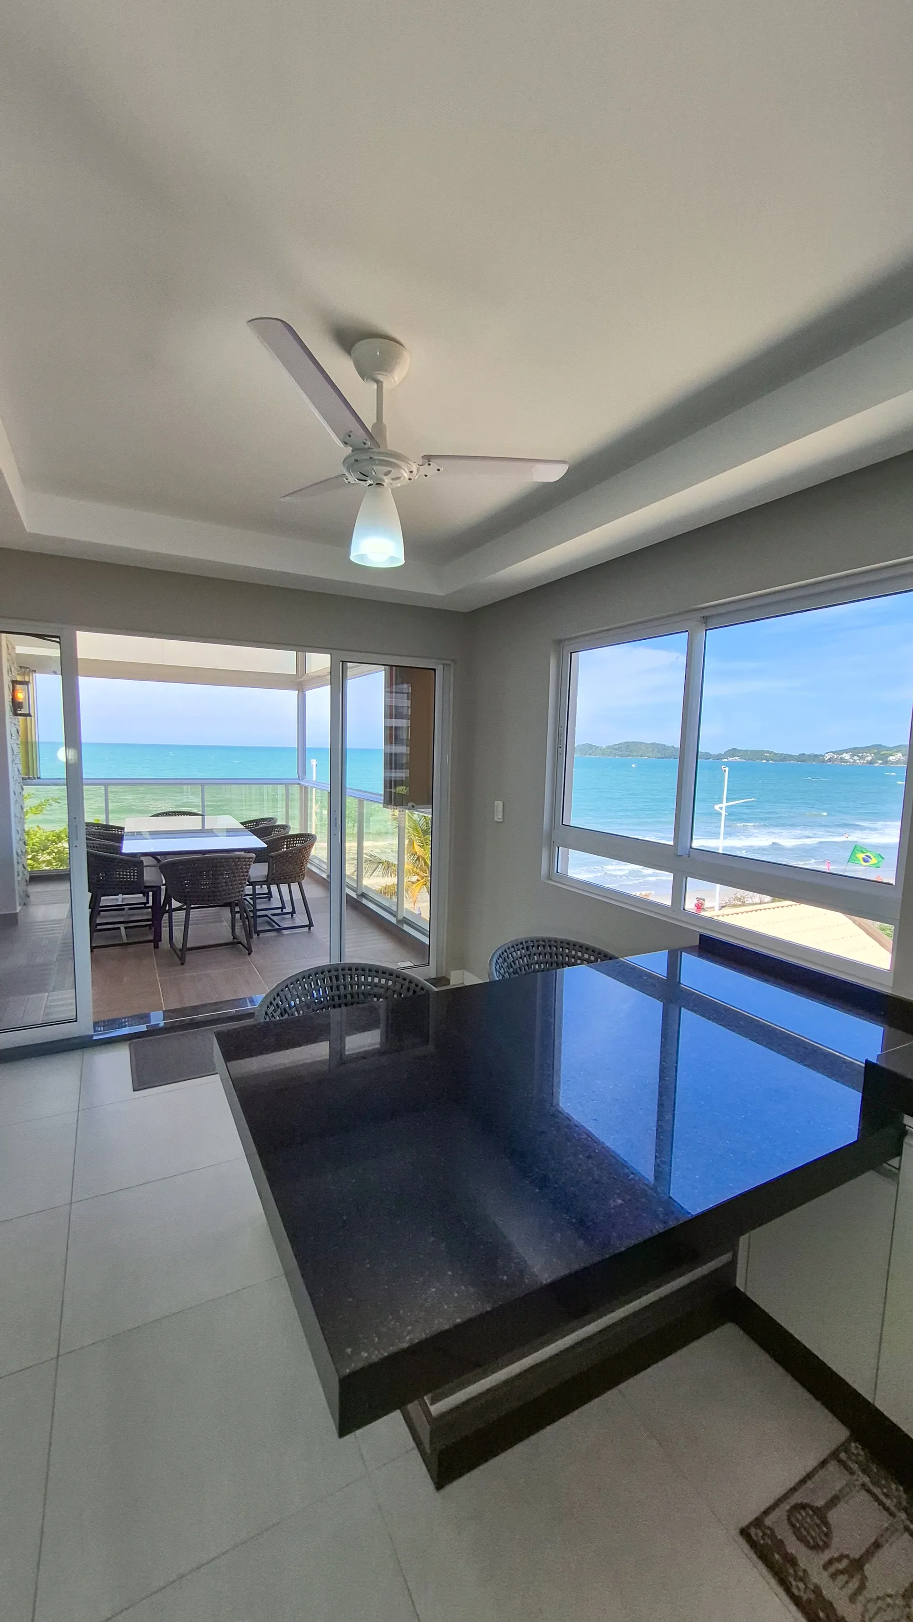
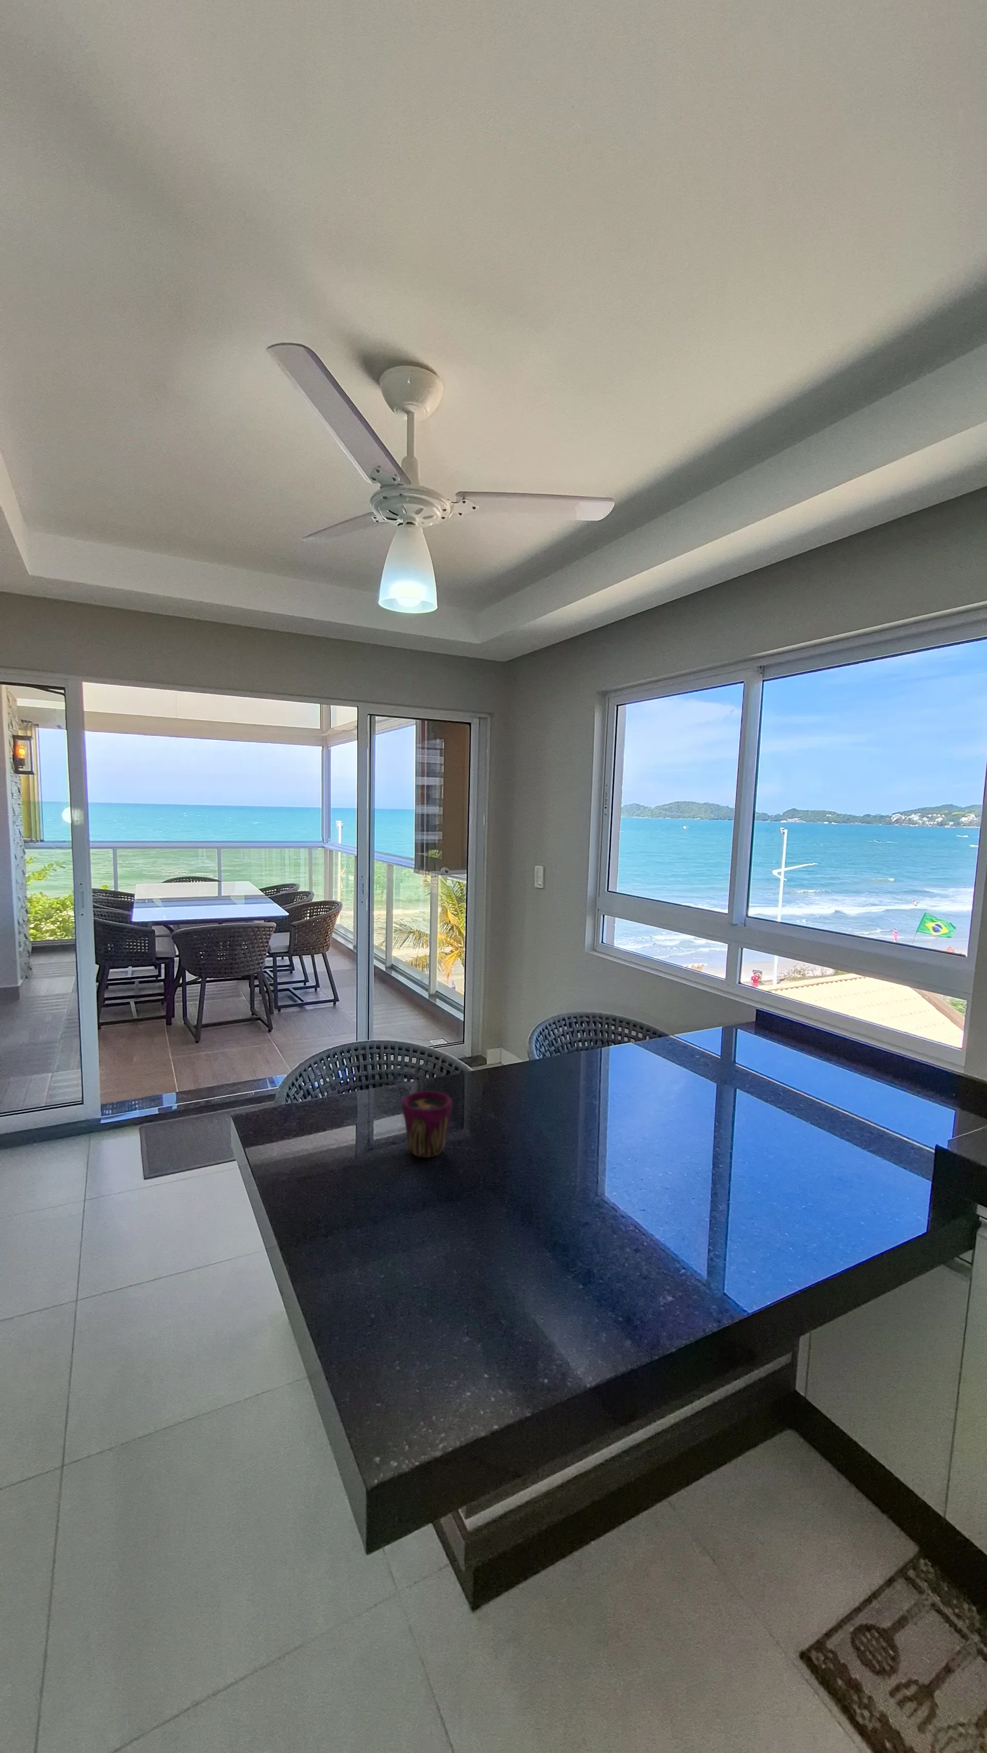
+ cup [401,1091,453,1158]
